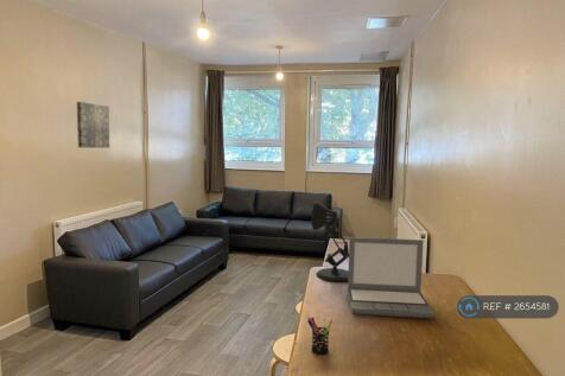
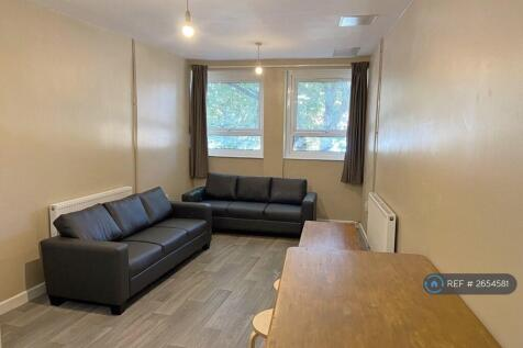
- desk lamp [311,200,349,282]
- wall art [76,101,110,149]
- laptop [347,236,436,319]
- pen holder [306,316,334,356]
